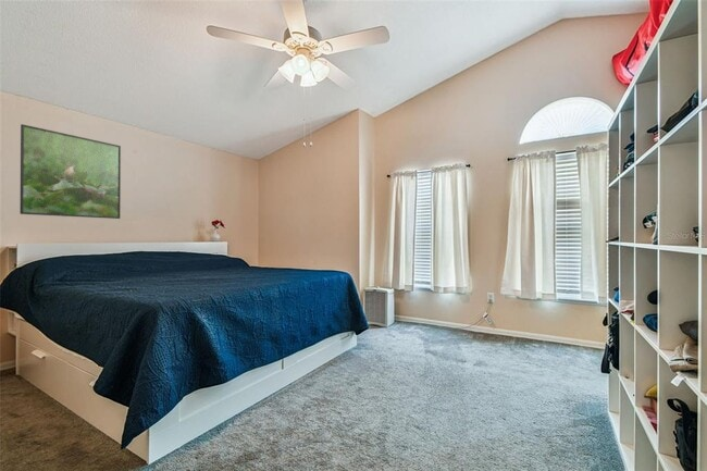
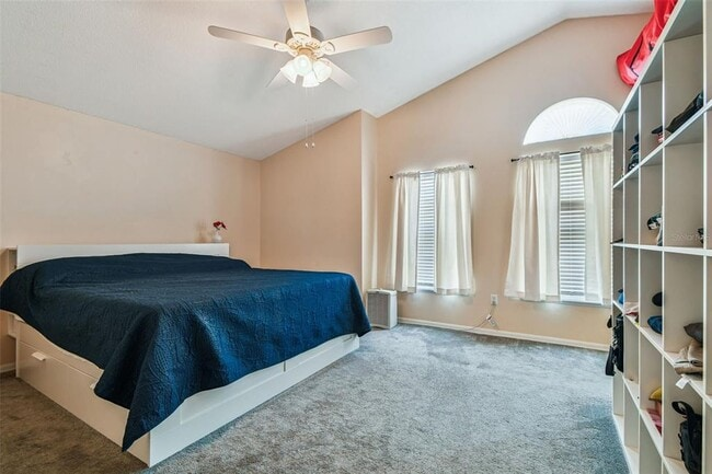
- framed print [18,123,122,220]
